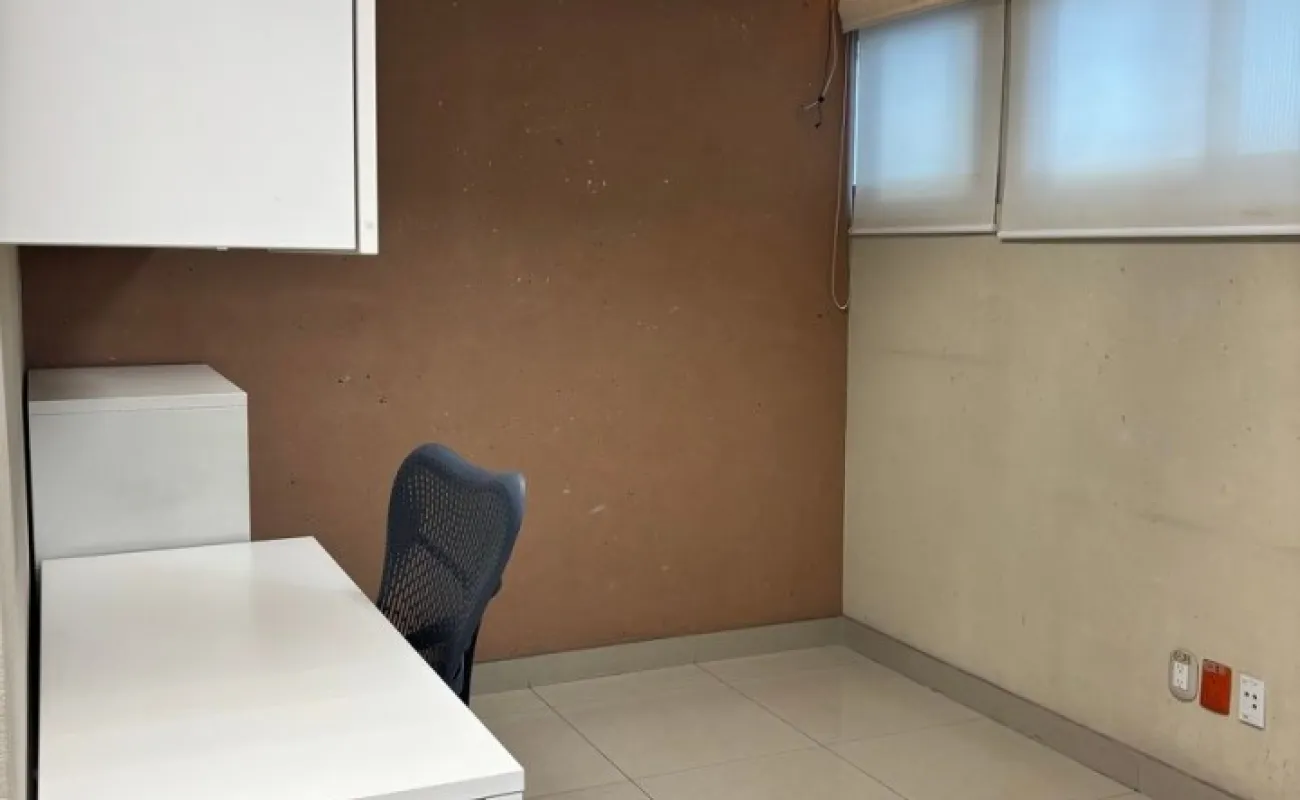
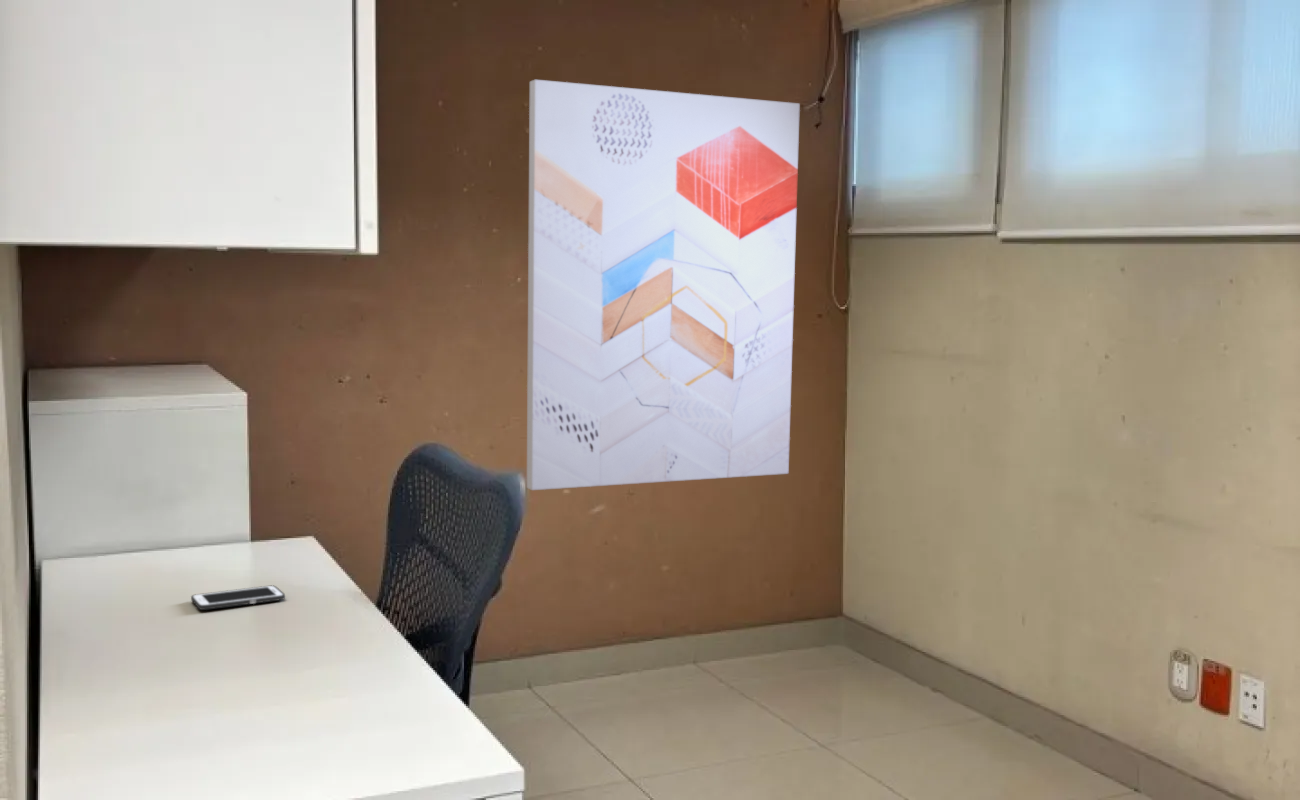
+ cell phone [190,584,286,611]
+ wall art [526,79,801,491]
